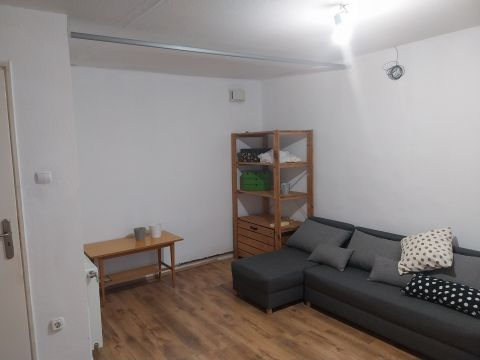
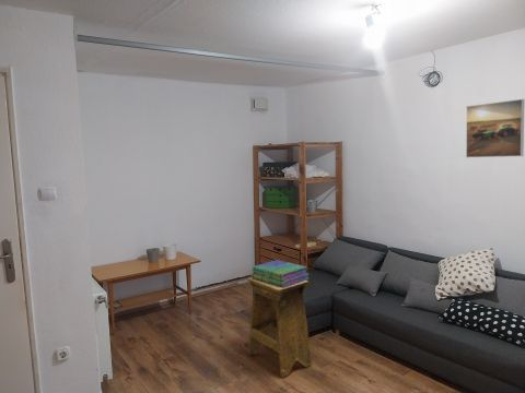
+ stool [246,276,313,378]
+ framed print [465,98,525,158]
+ stack of books [250,259,311,287]
